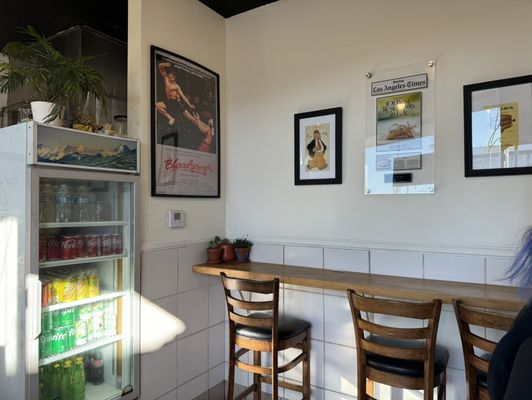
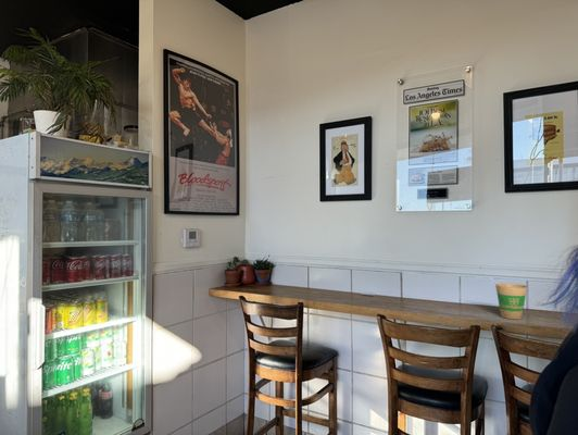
+ paper cup [494,283,528,320]
